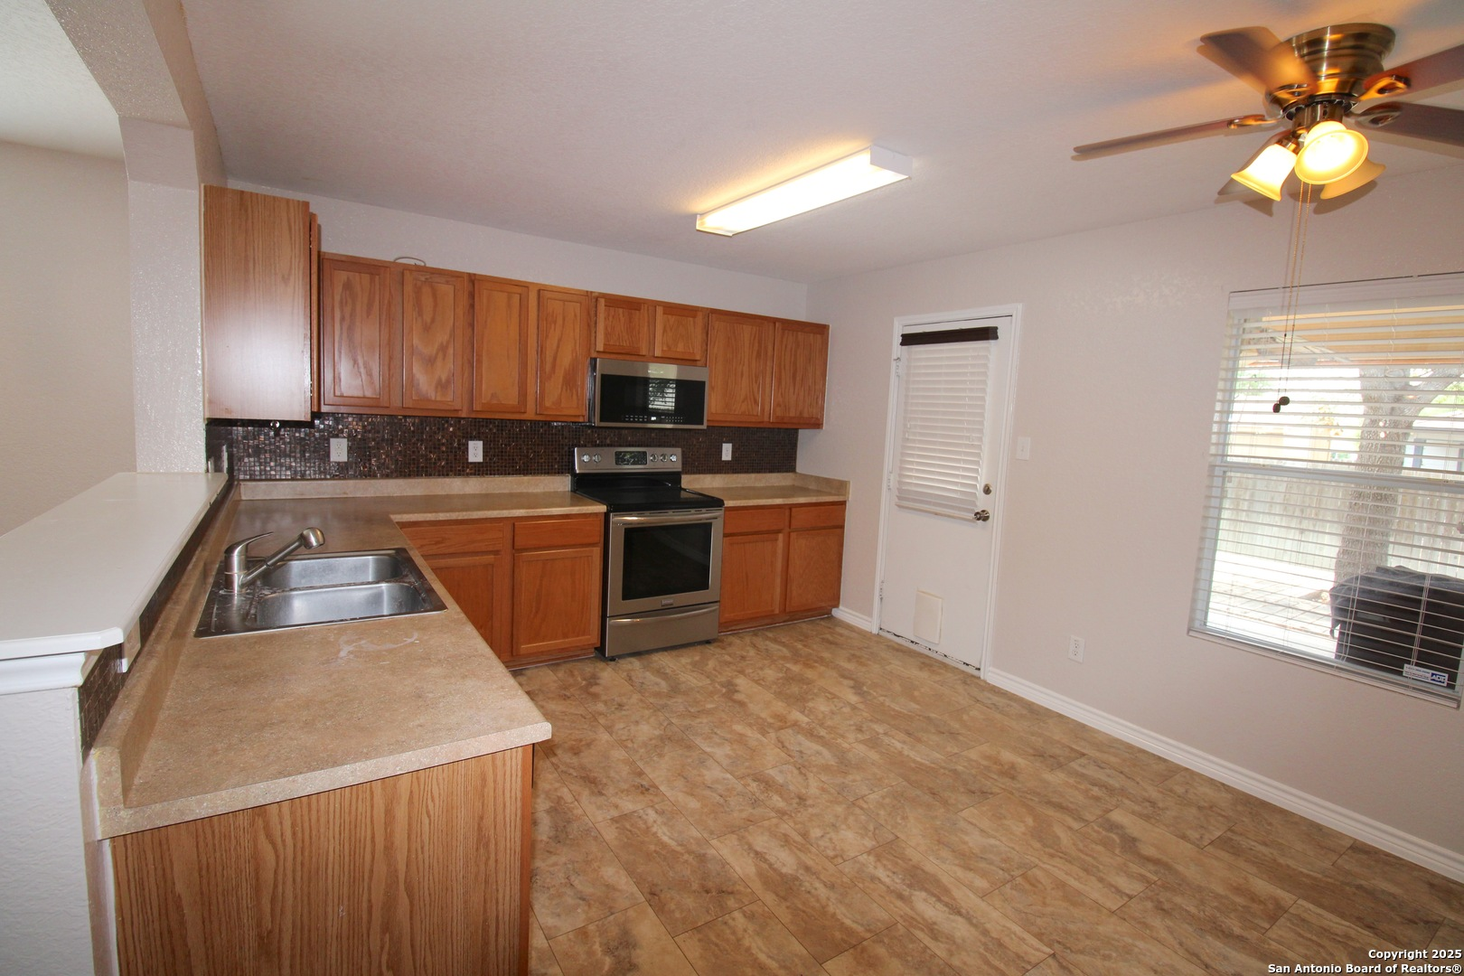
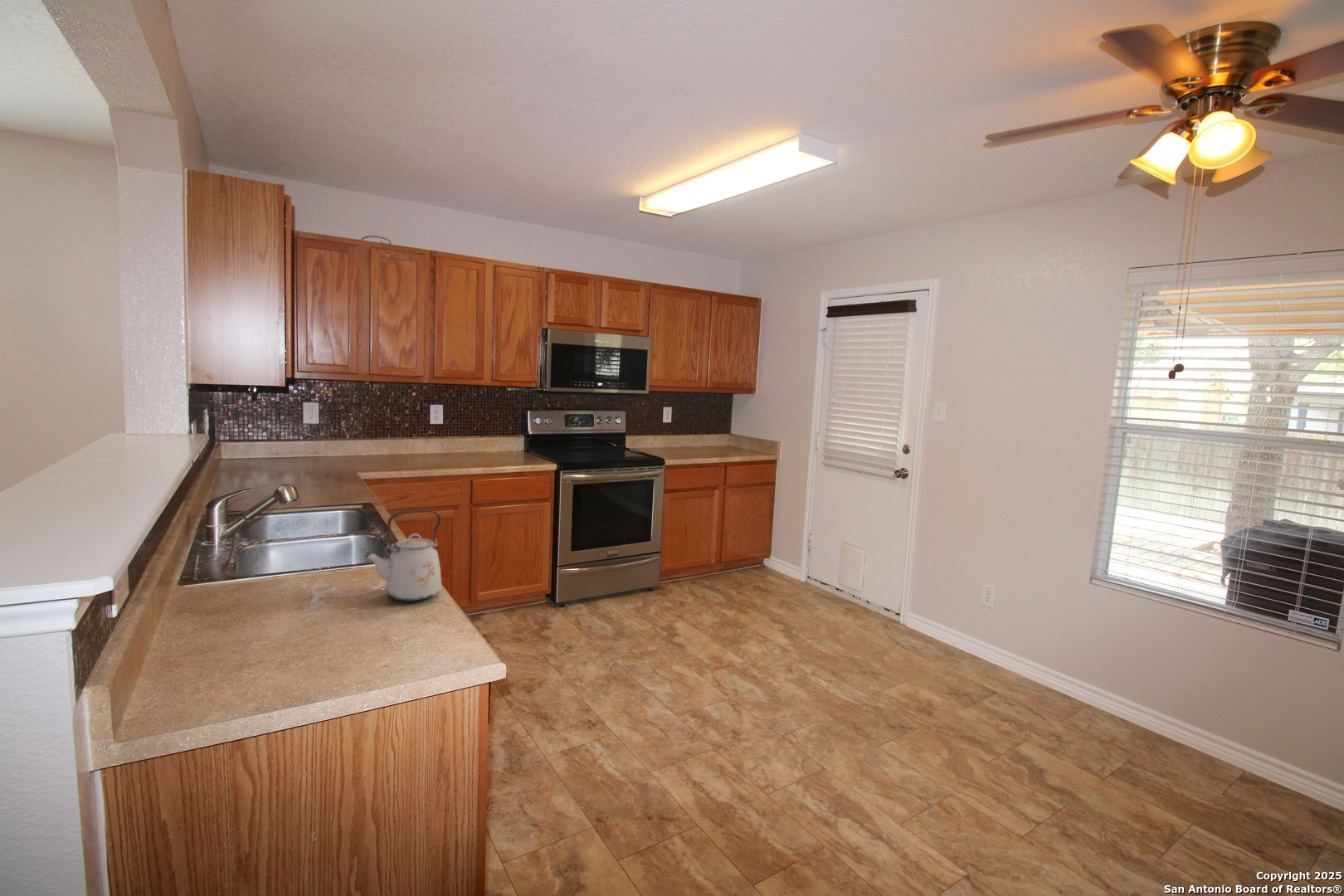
+ kettle [363,509,442,602]
